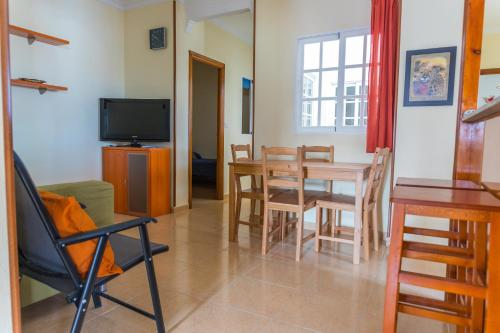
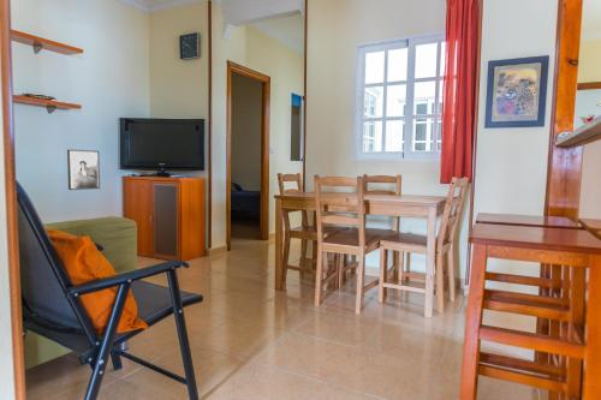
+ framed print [66,149,101,191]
